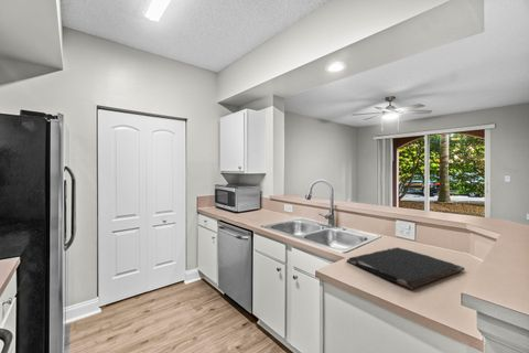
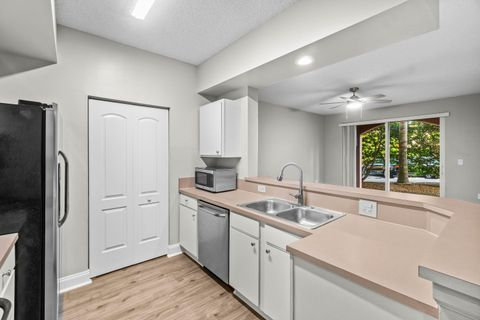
- cutting board [346,246,466,290]
